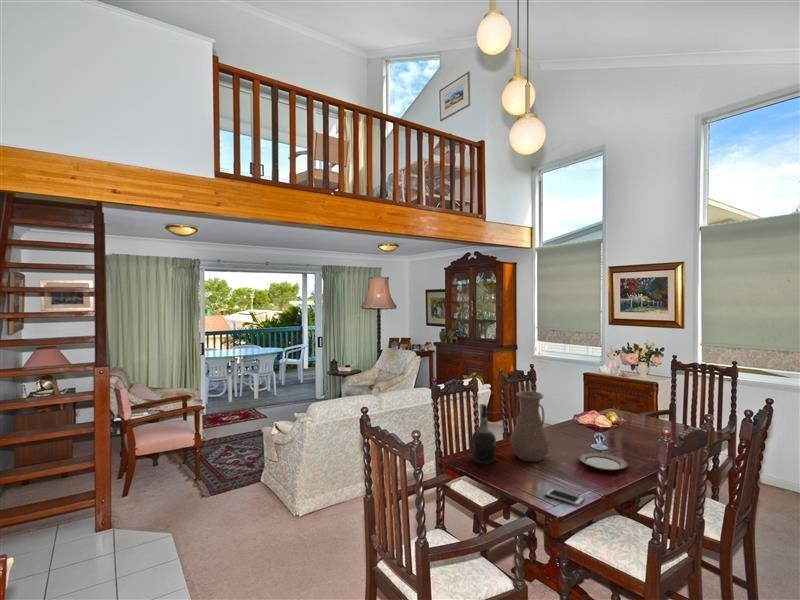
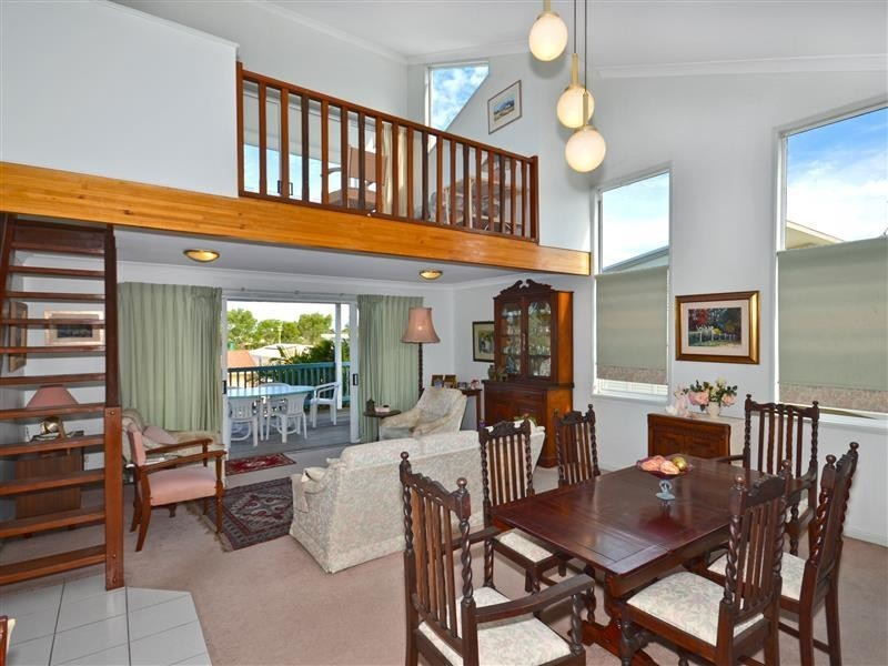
- cognac bottle [470,403,497,465]
- cell phone [544,487,585,507]
- plate [577,451,629,471]
- vase [509,390,551,463]
